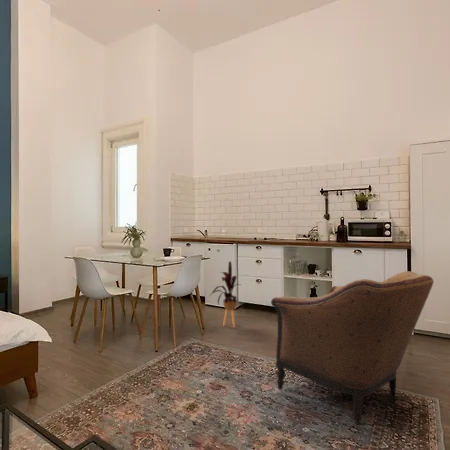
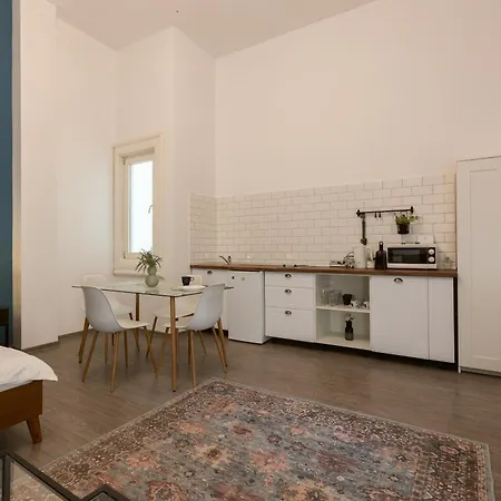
- armchair [270,270,435,426]
- house plant [210,260,241,329]
